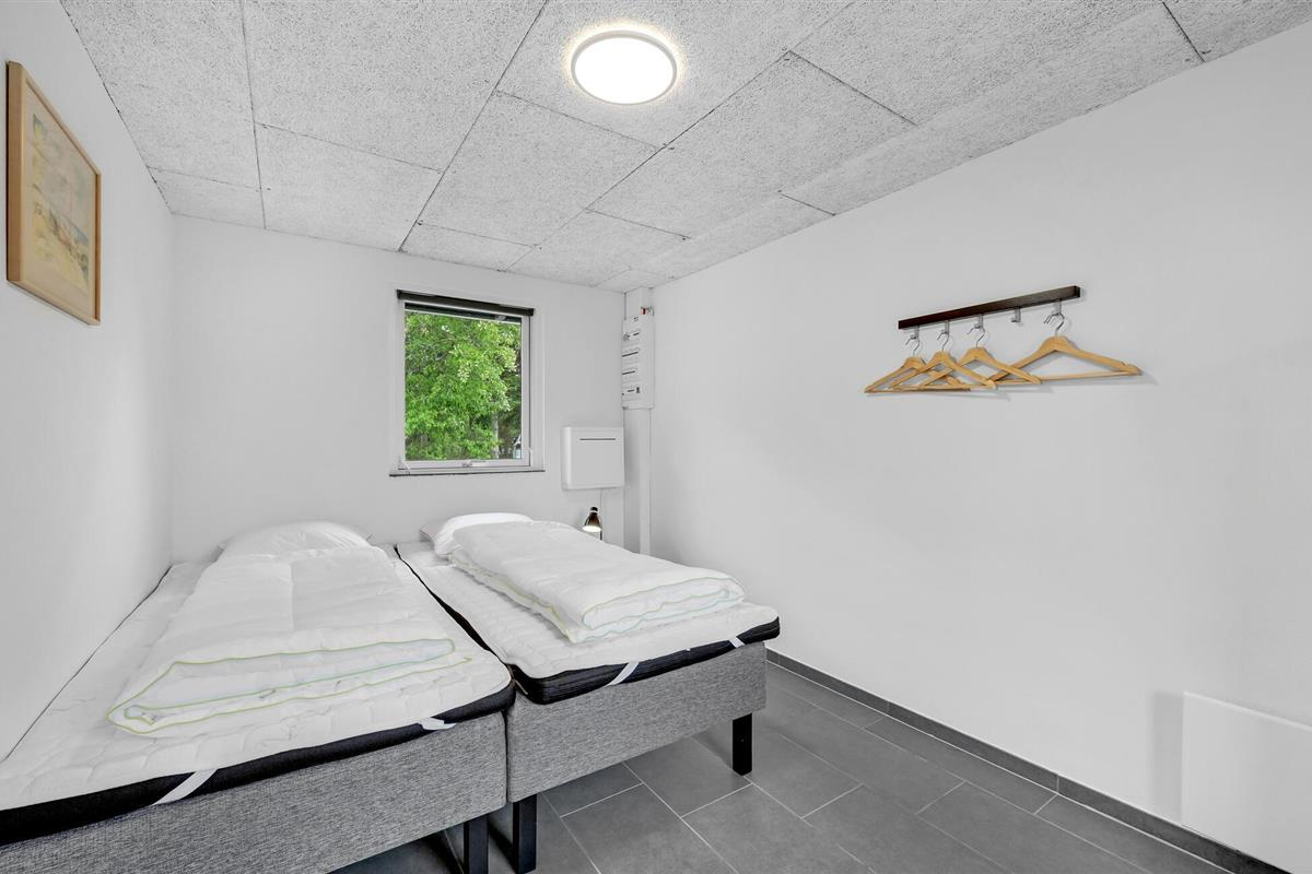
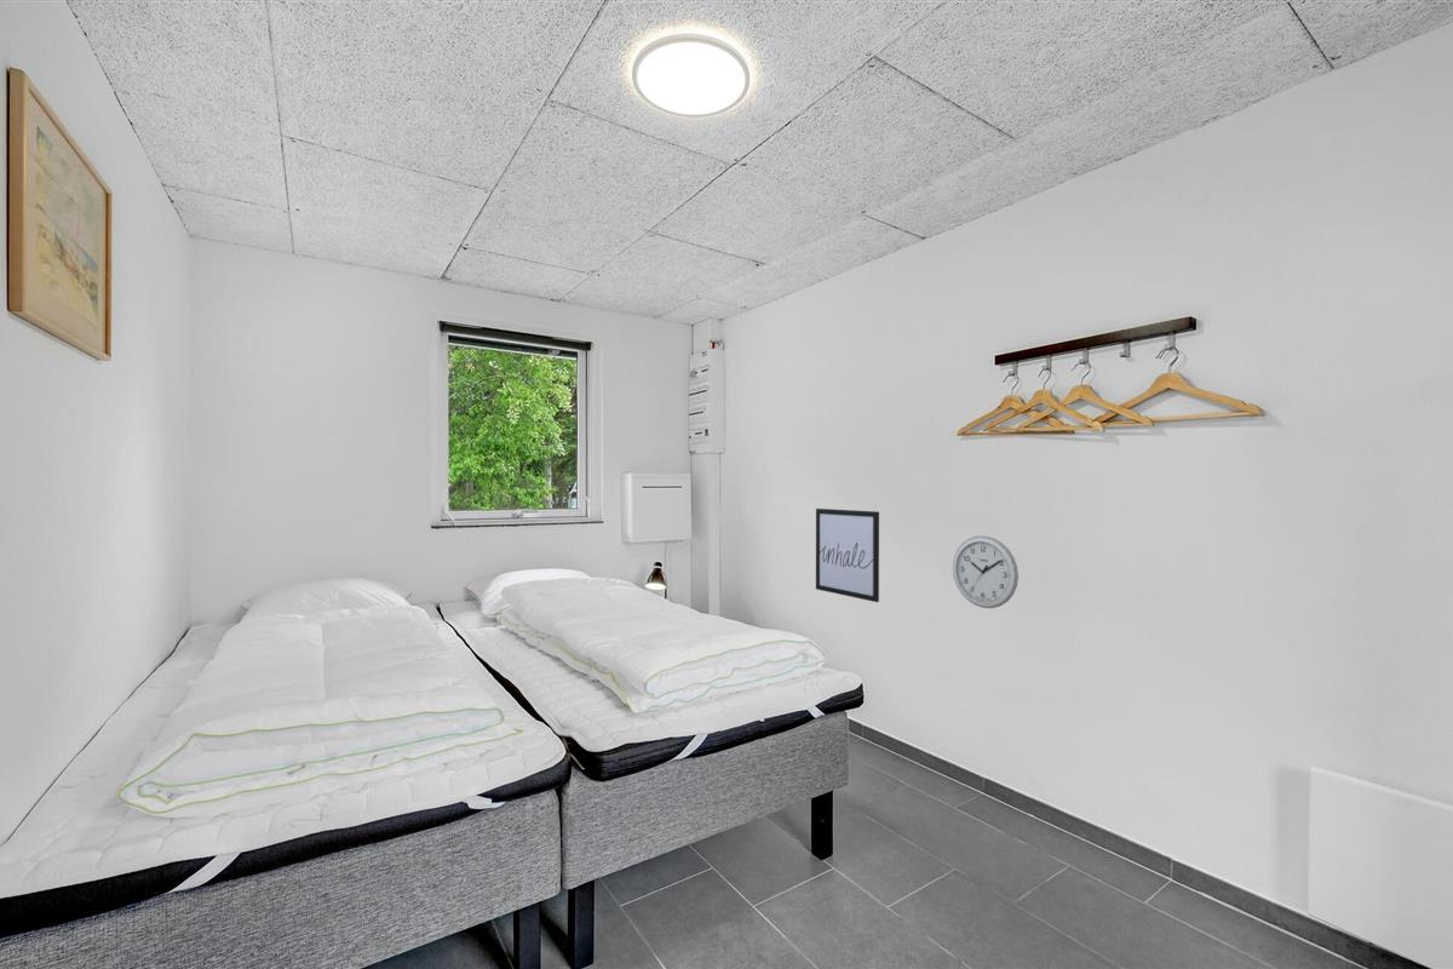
+ wall clock [952,534,1020,609]
+ wall art [815,508,880,603]
